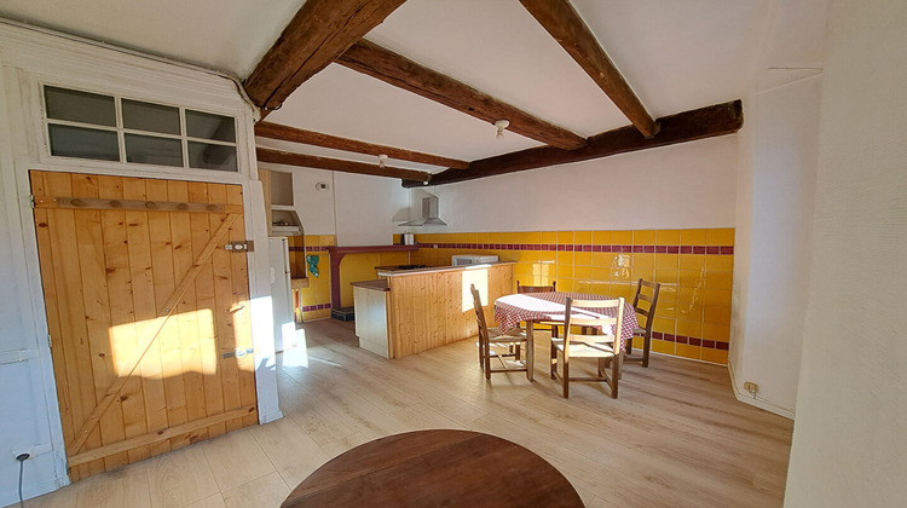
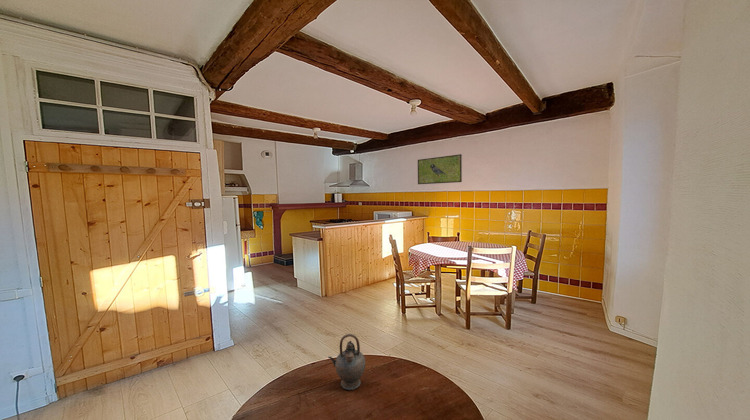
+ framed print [417,153,463,185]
+ teapot [327,333,366,391]
